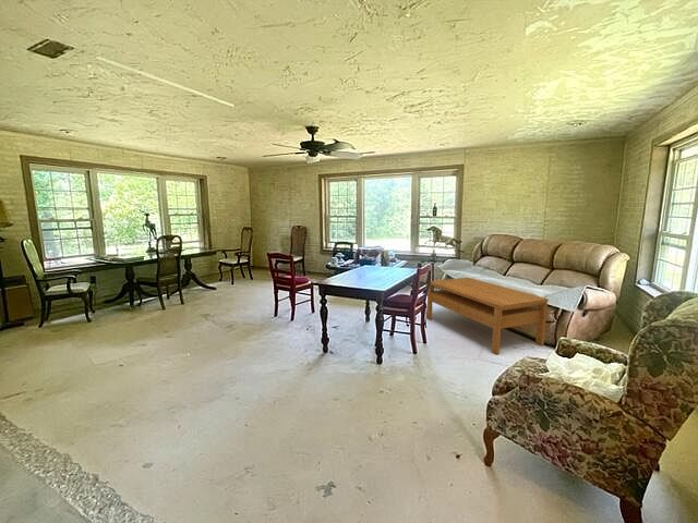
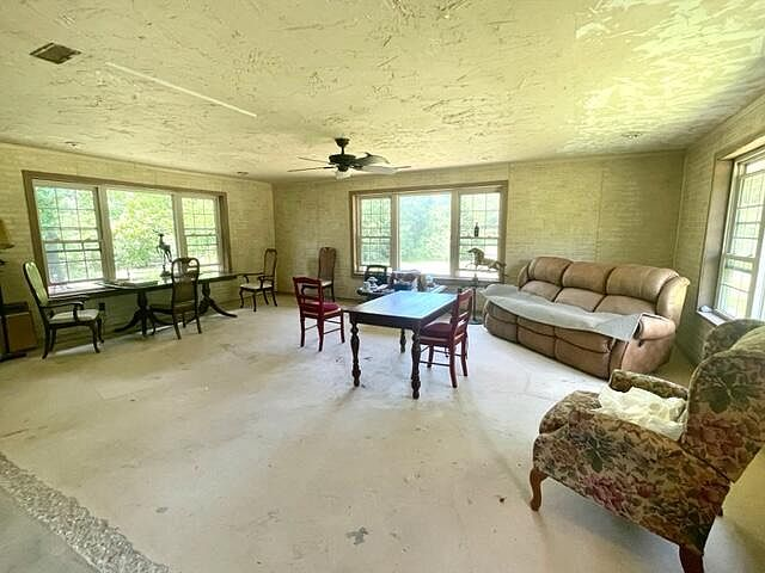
- coffee table [425,277,550,355]
